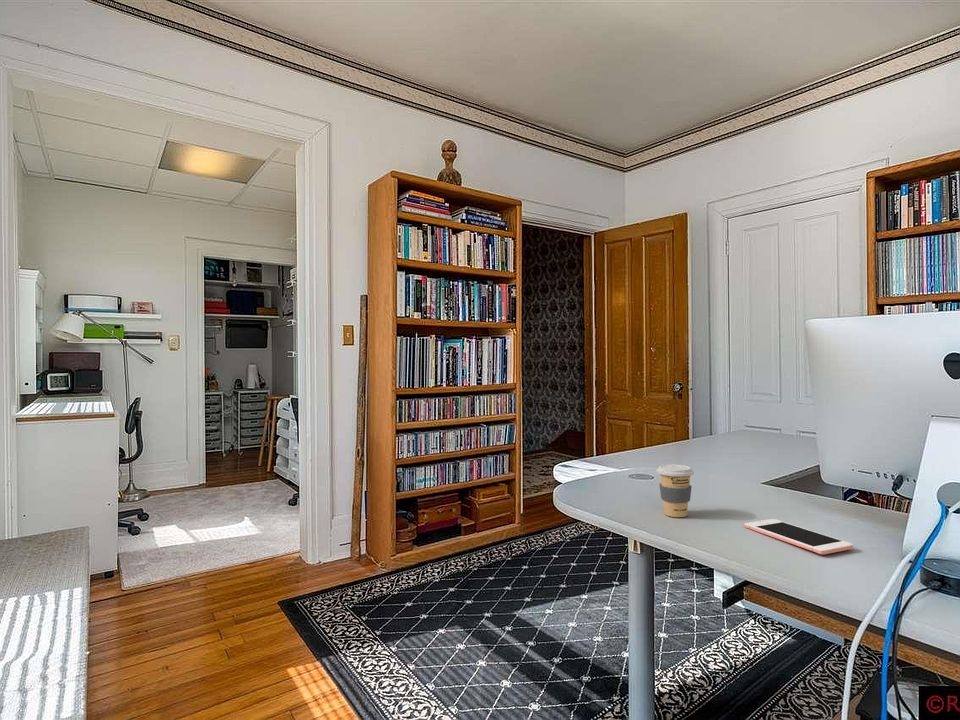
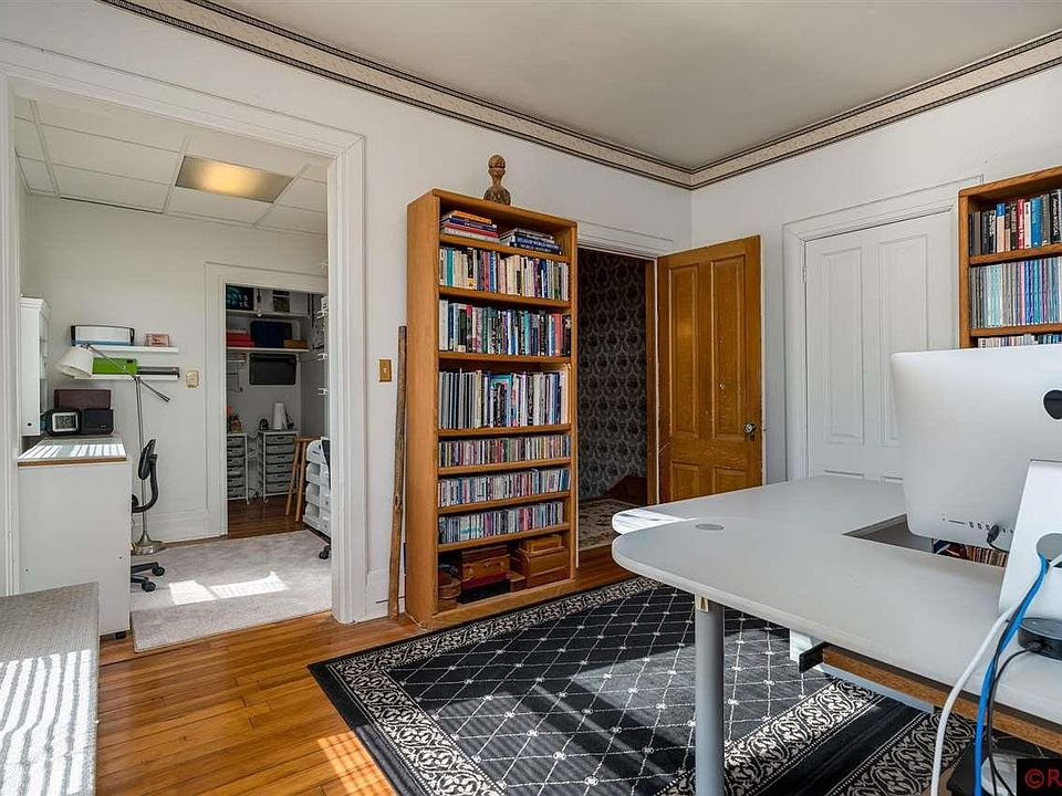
- cell phone [744,518,854,555]
- coffee cup [655,463,695,518]
